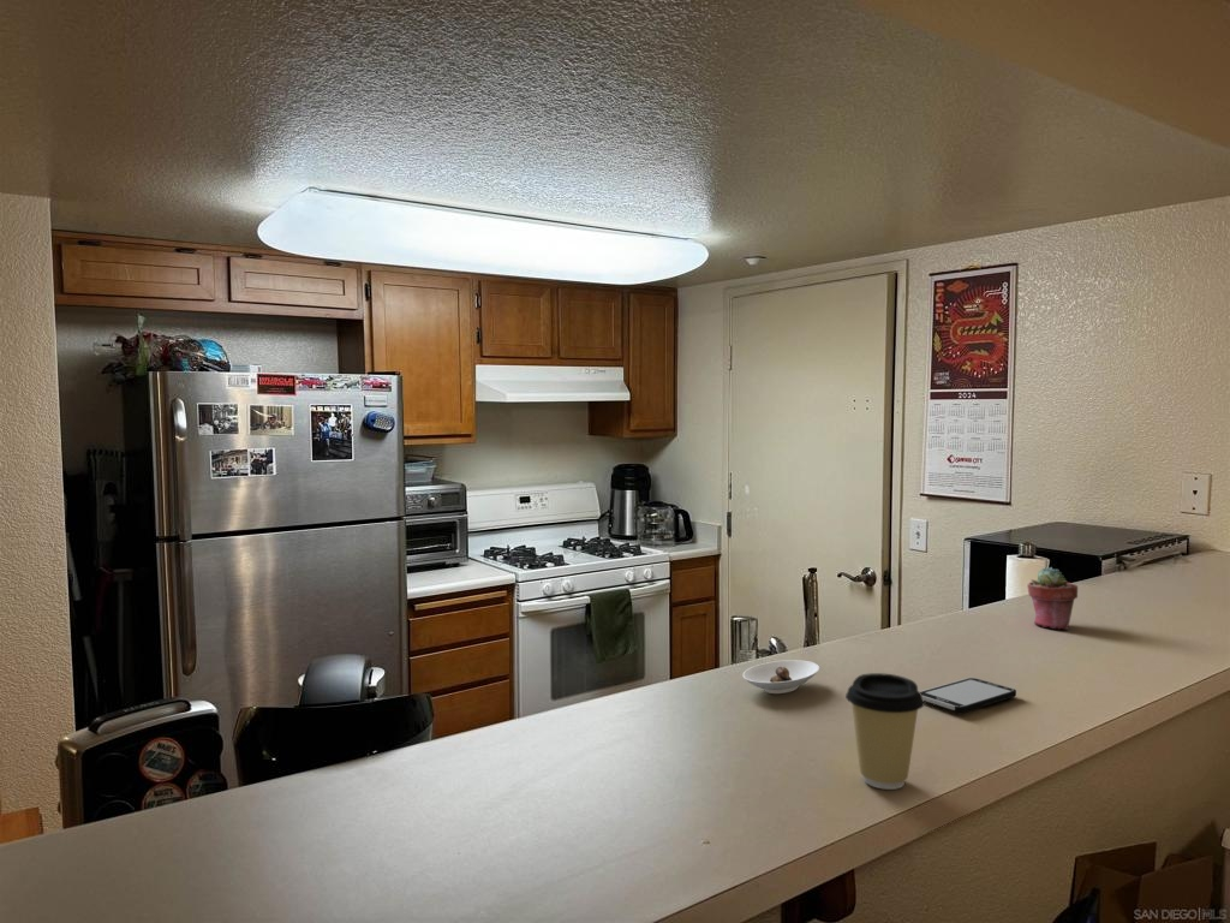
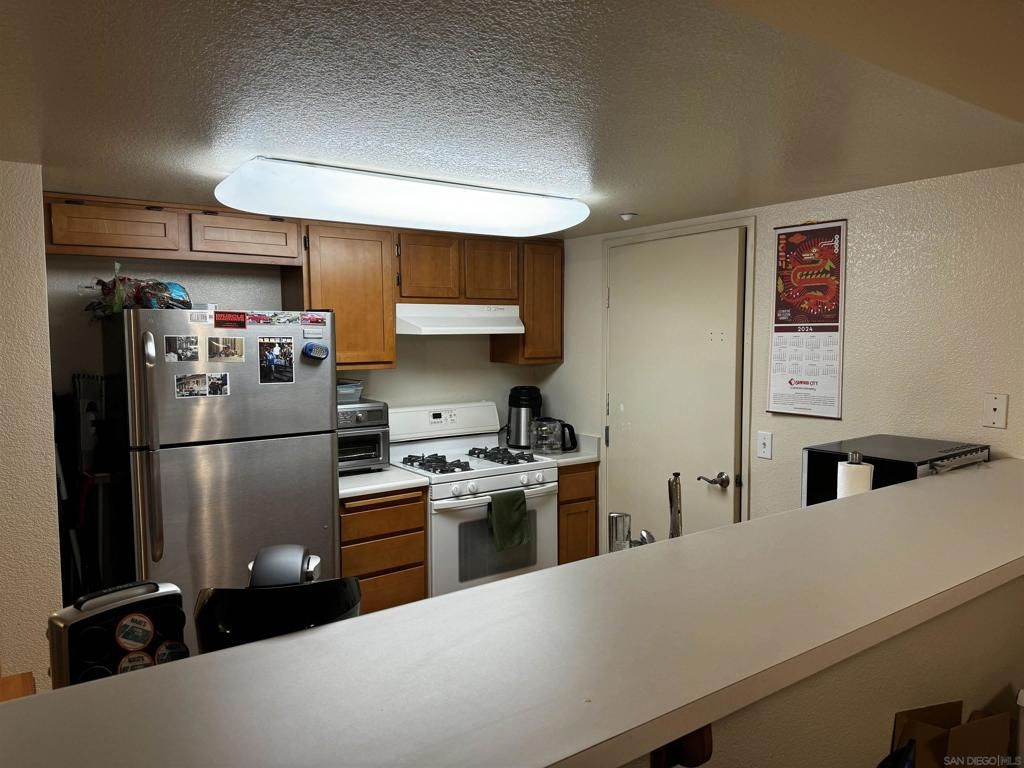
- saucer [741,659,820,695]
- coffee cup [844,672,926,791]
- potted succulent [1027,566,1079,631]
- smartphone [919,677,1017,715]
